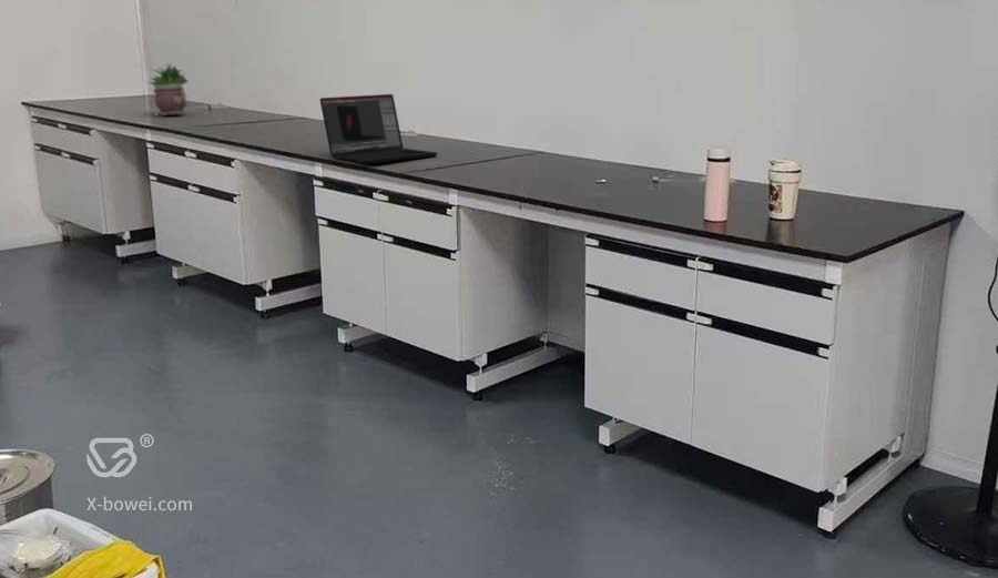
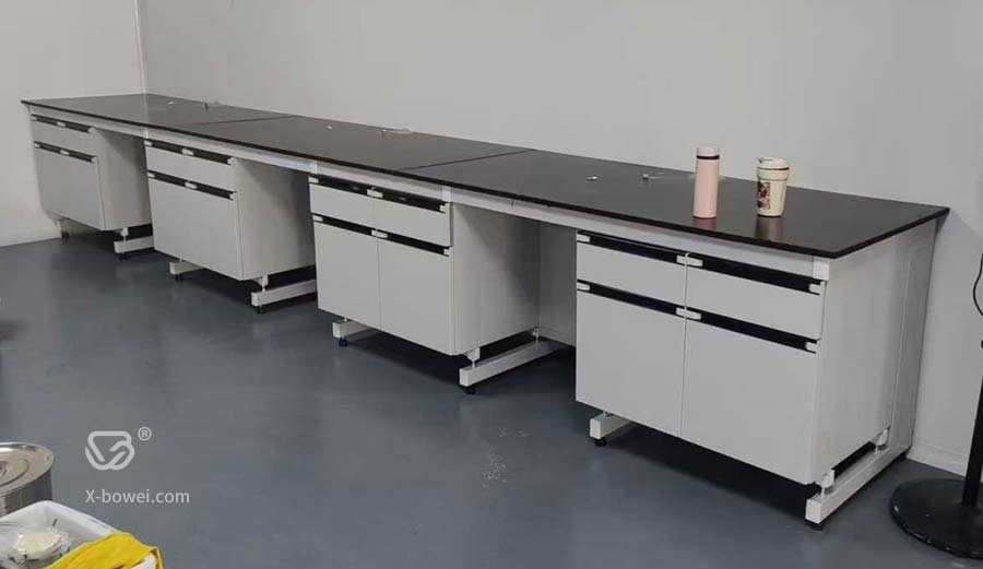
- potted plant [146,61,190,116]
- laptop [319,93,439,165]
